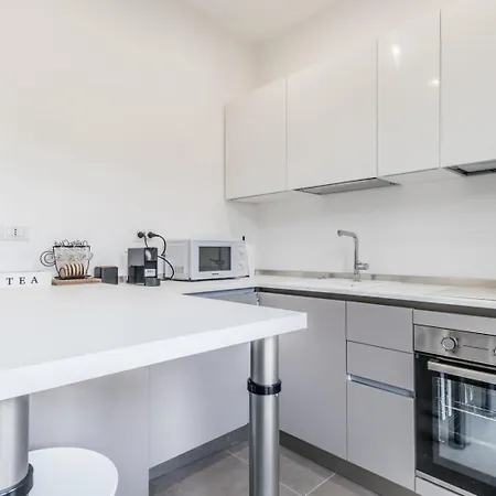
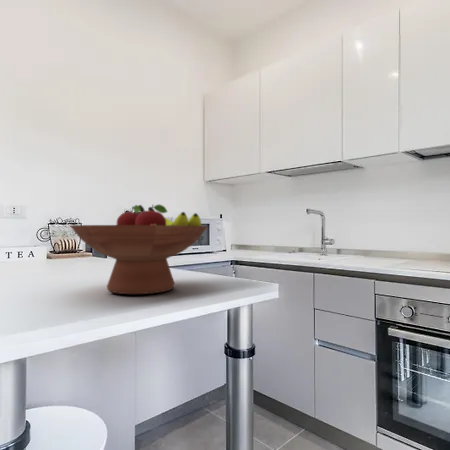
+ fruit bowl [69,203,209,295]
